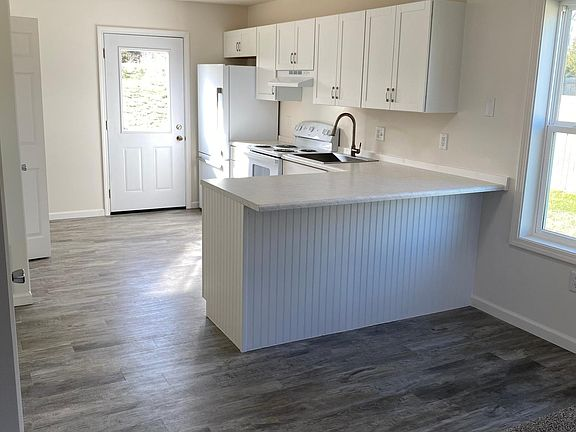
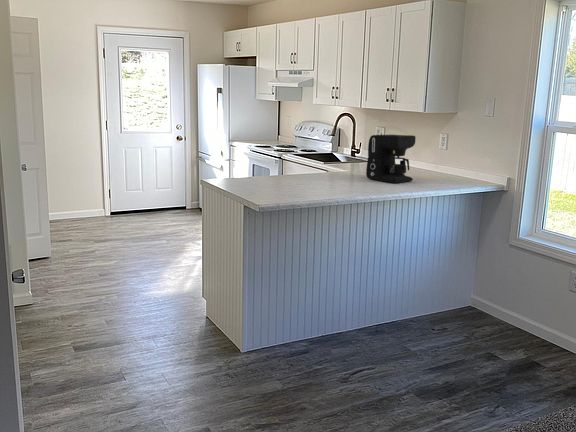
+ coffee maker [365,134,417,184]
